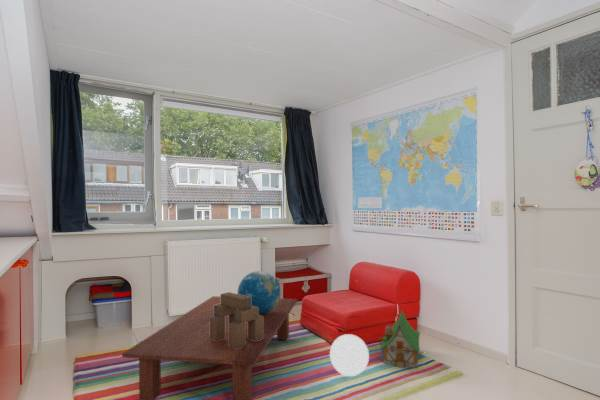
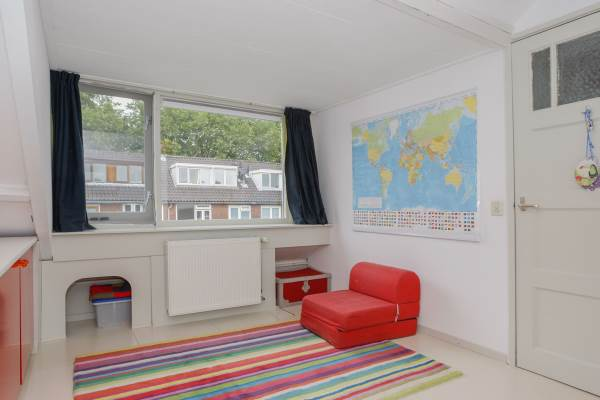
- ball [329,333,370,377]
- coffee table [121,295,298,400]
- globe [237,270,281,315]
- wooden blocks [210,291,263,349]
- toy house [378,309,423,369]
